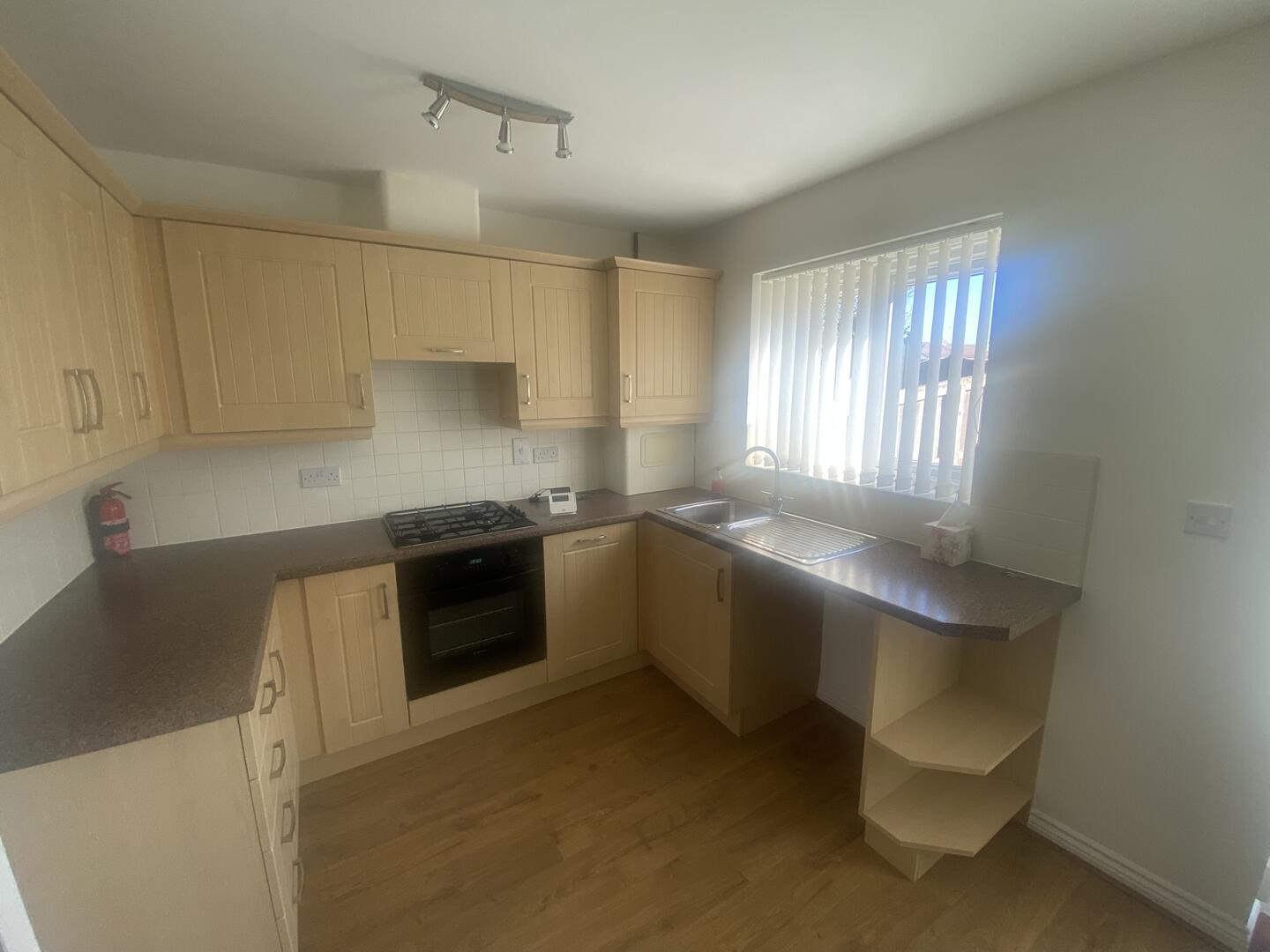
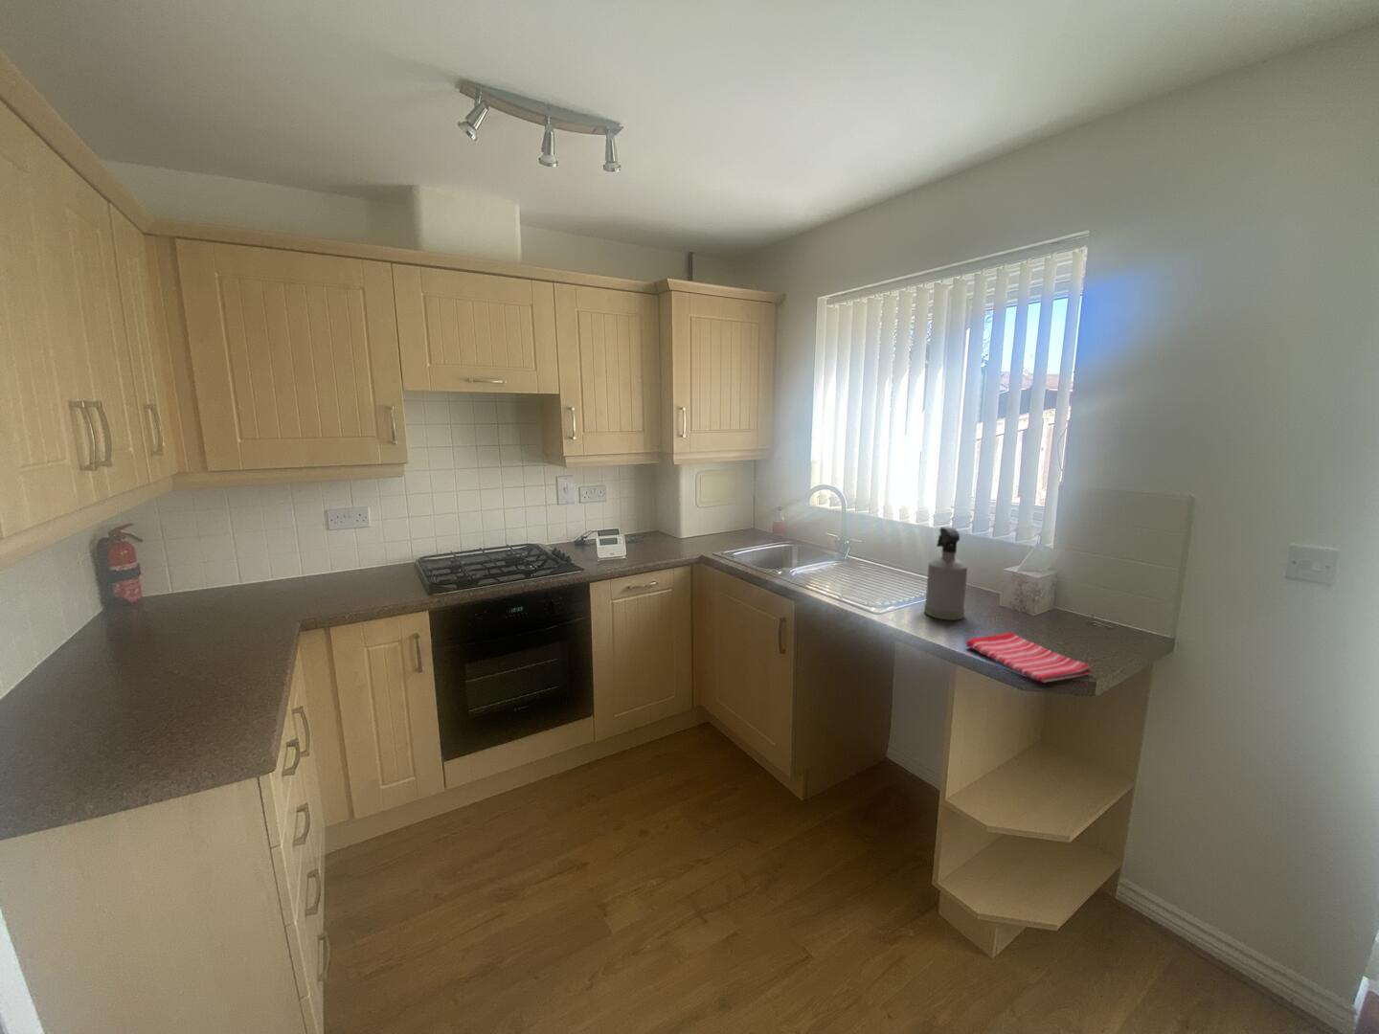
+ dish towel [965,631,1093,683]
+ spray bottle [923,527,969,620]
